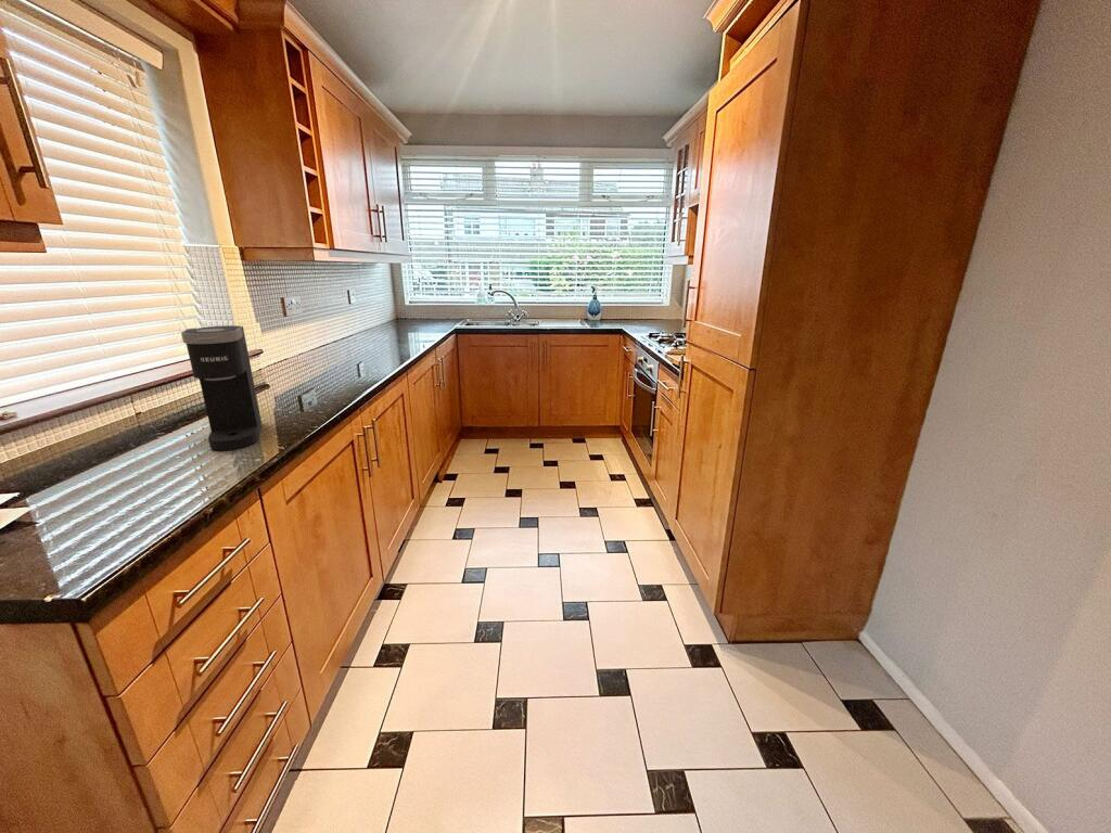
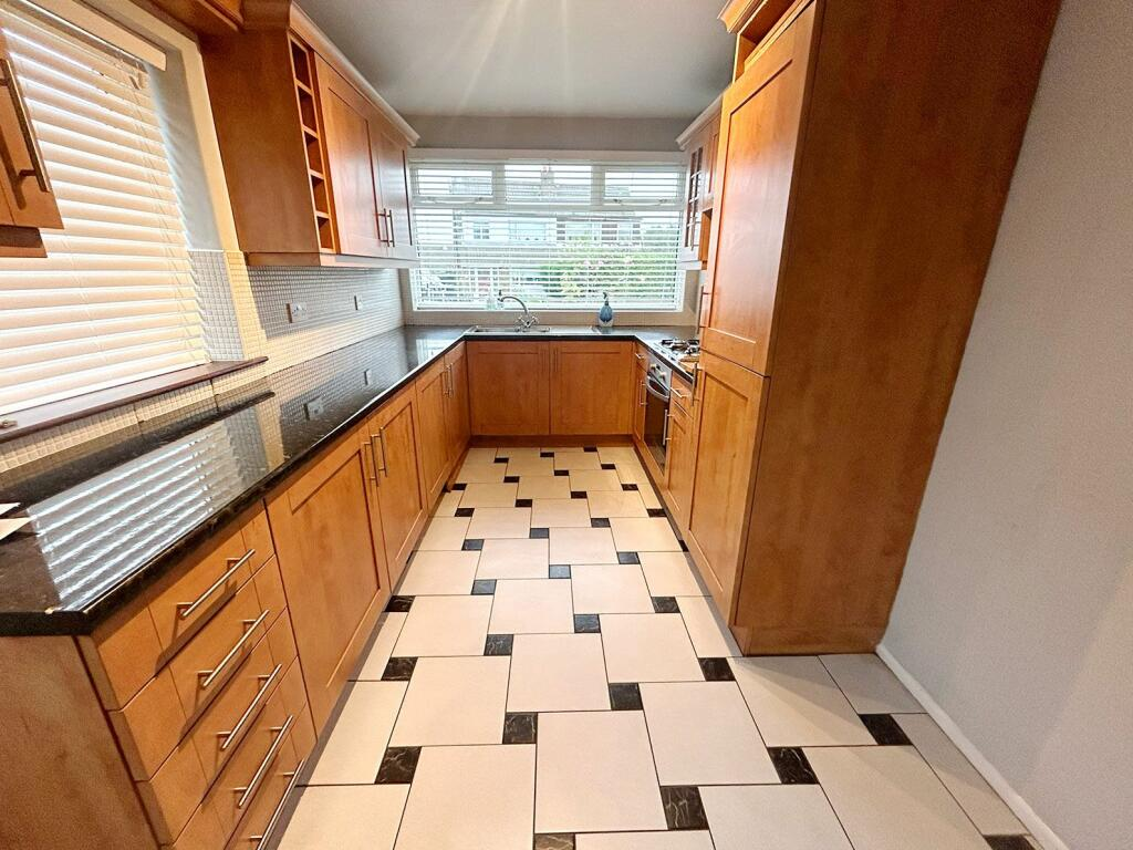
- coffee maker [180,324,263,452]
